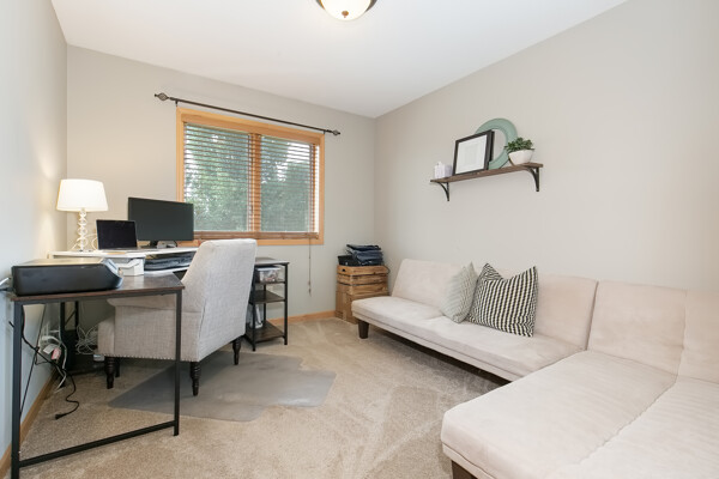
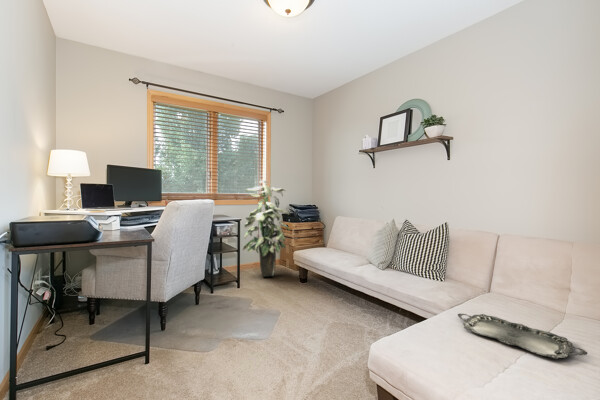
+ serving tray [457,313,588,360]
+ indoor plant [242,179,291,278]
